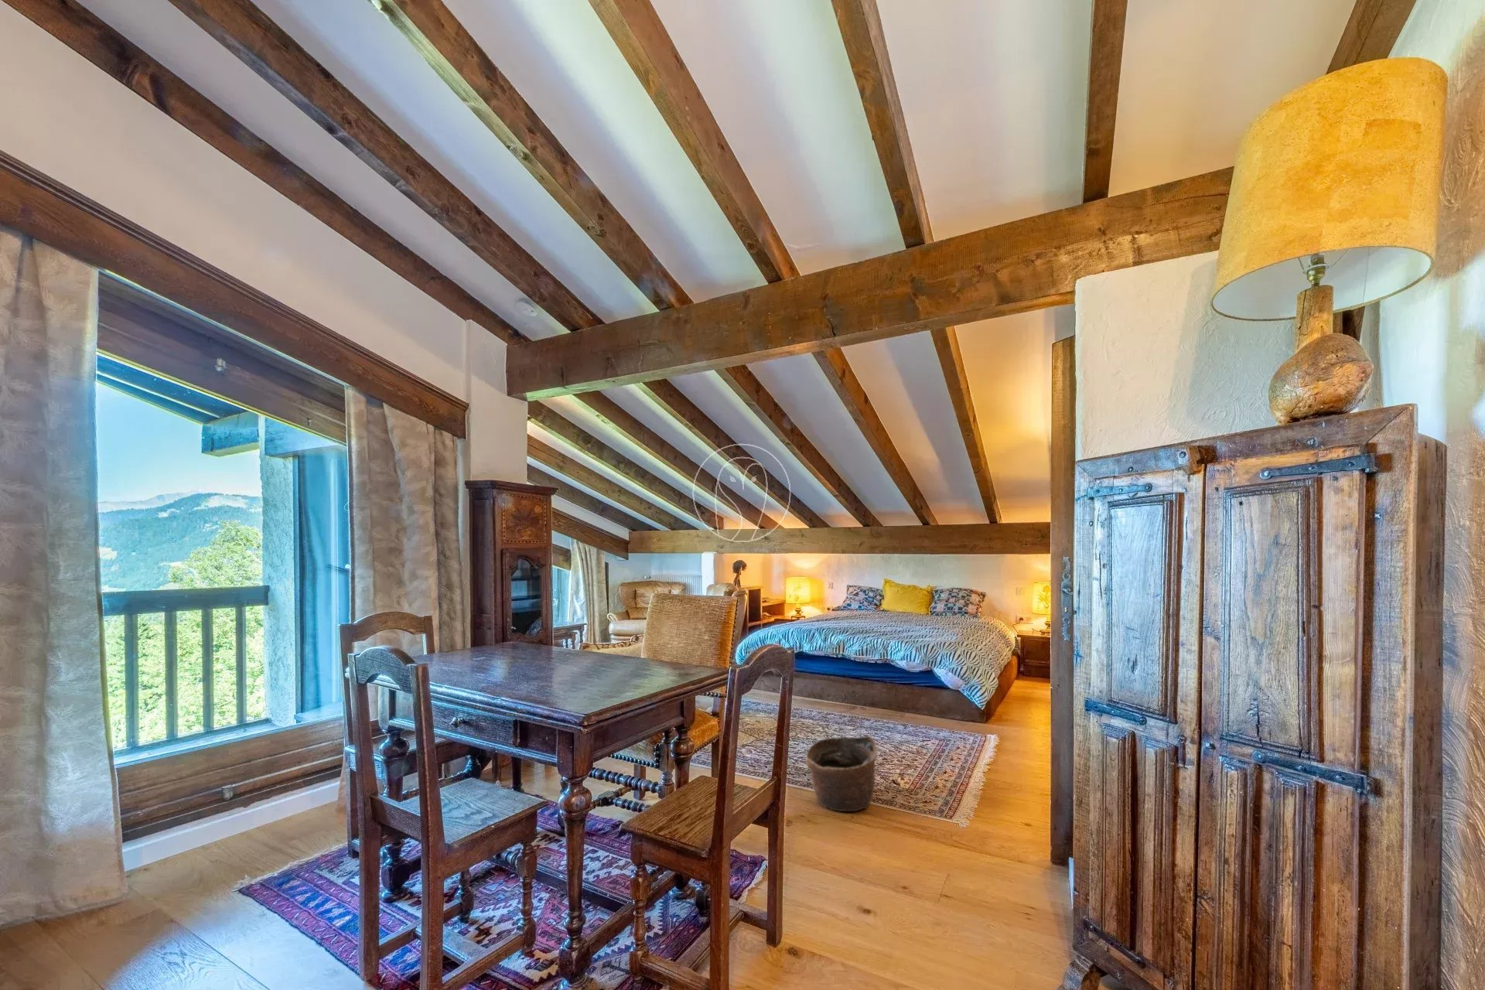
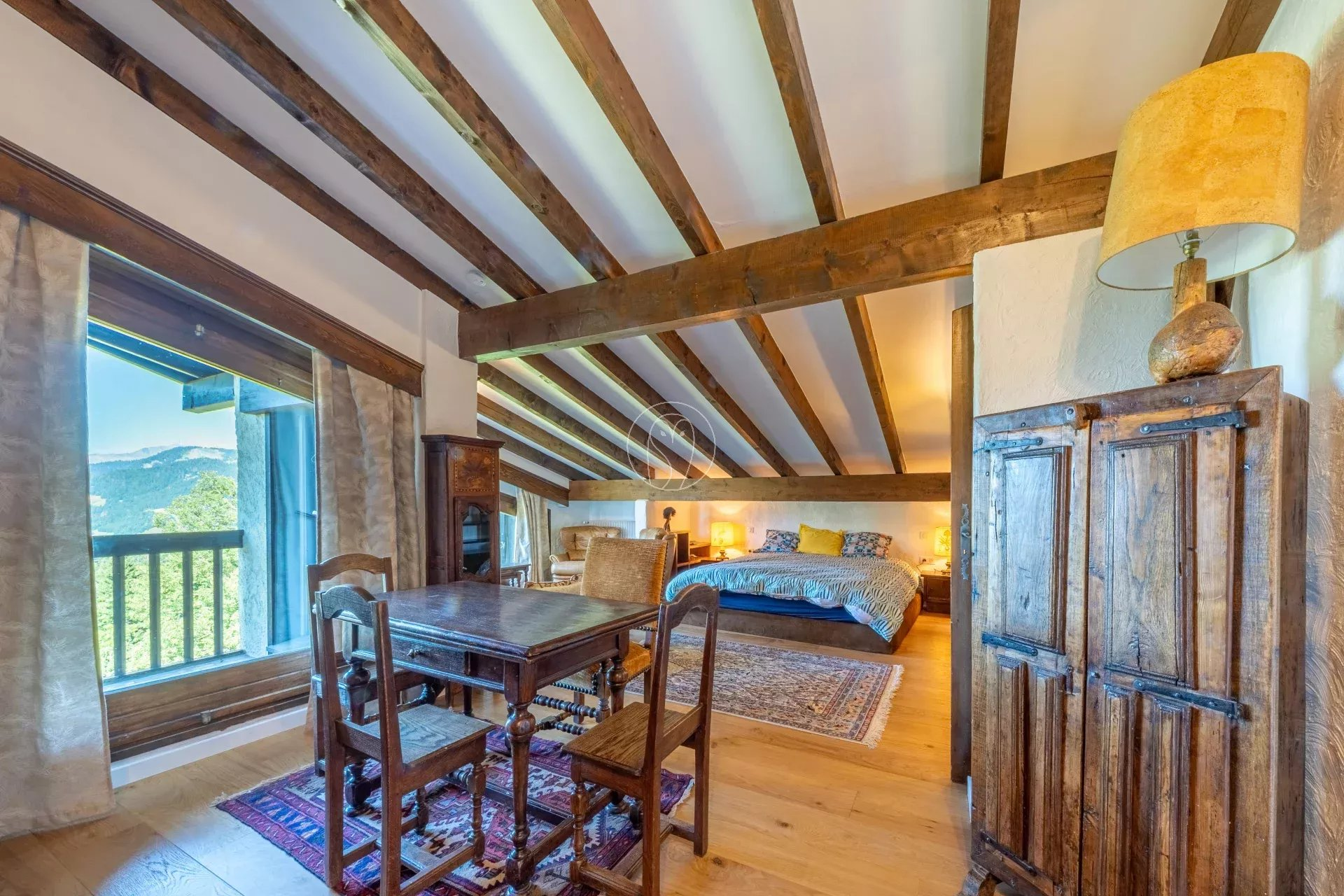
- basket [804,736,877,812]
